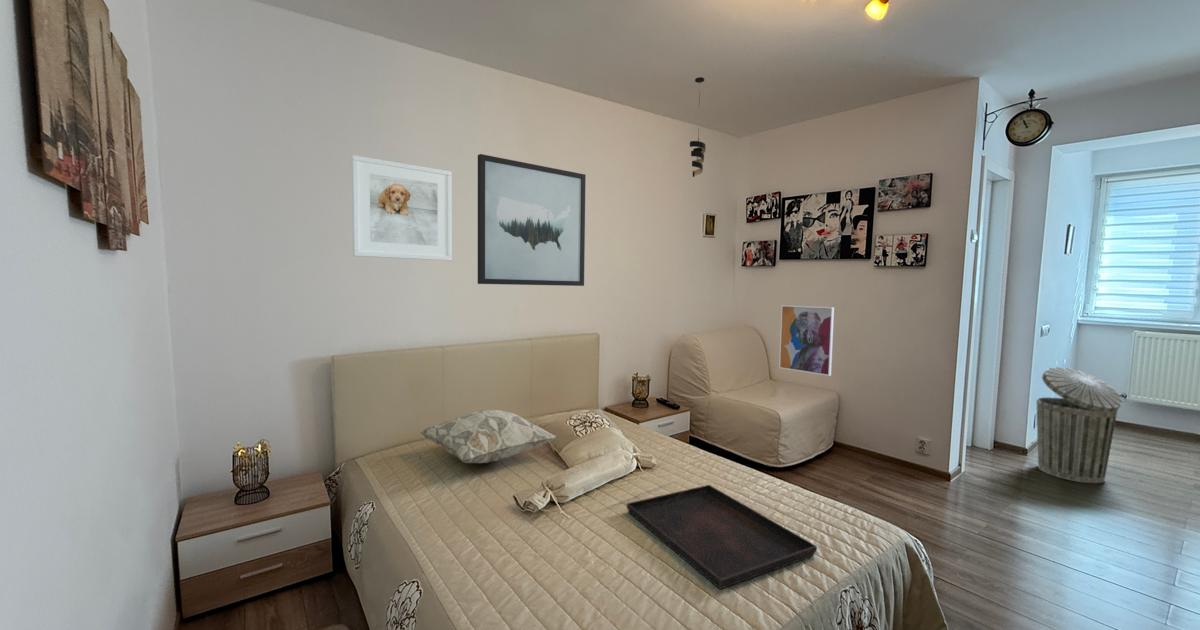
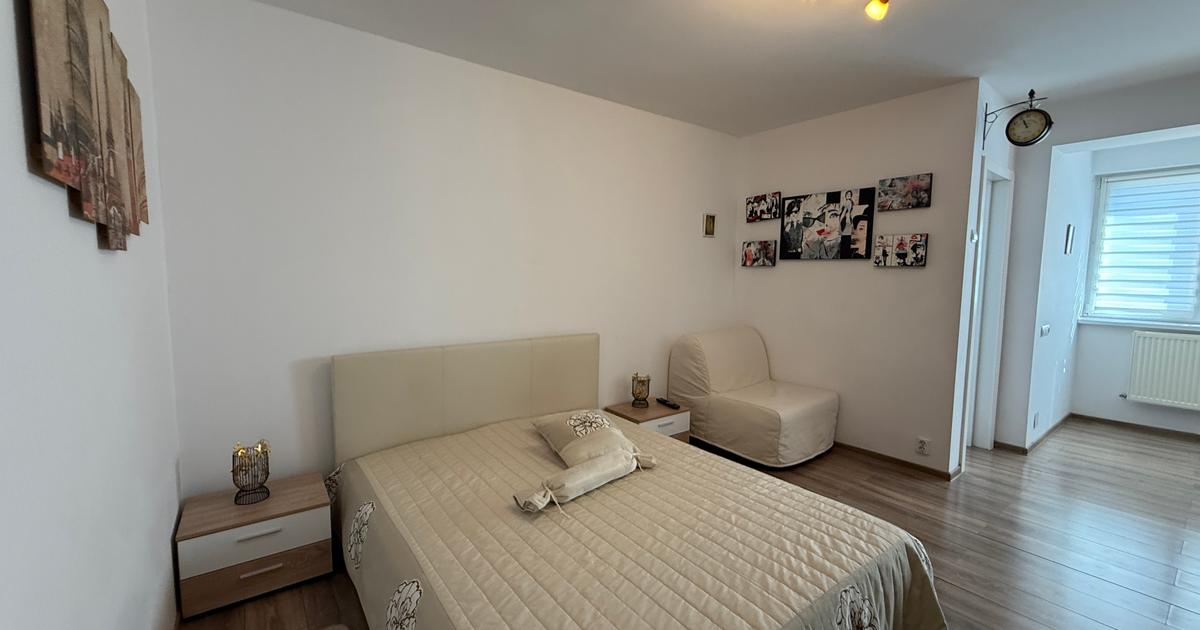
- wall art [477,153,587,287]
- wall art [778,304,835,377]
- pendant light [689,76,706,178]
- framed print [351,154,453,262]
- serving tray [626,484,818,590]
- decorative pillow [420,409,558,464]
- trash can [1035,366,1124,484]
